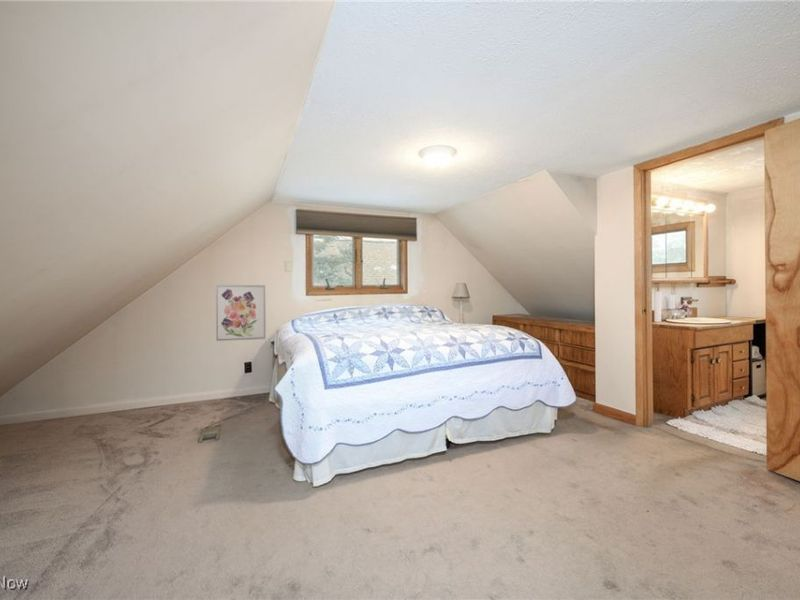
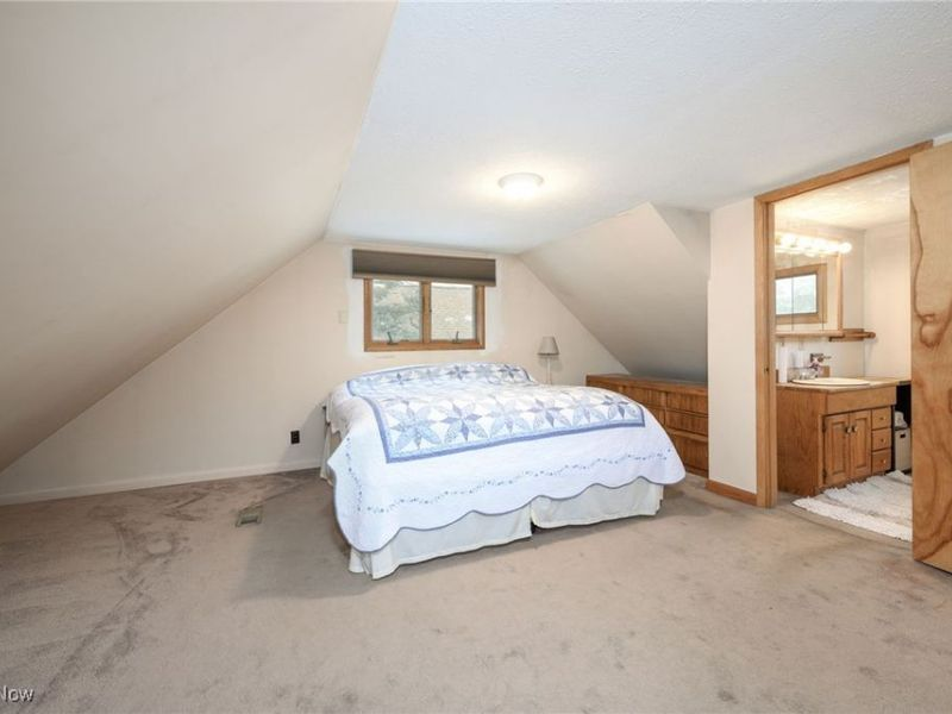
- wall art [215,284,267,342]
